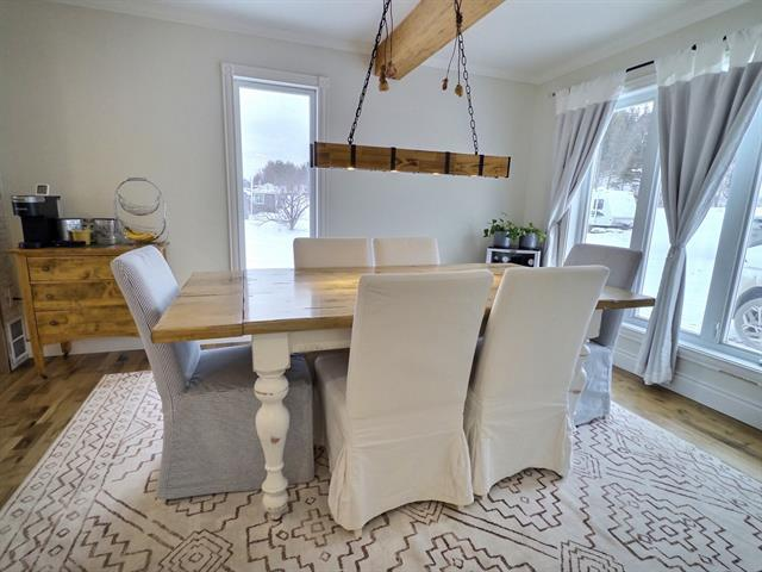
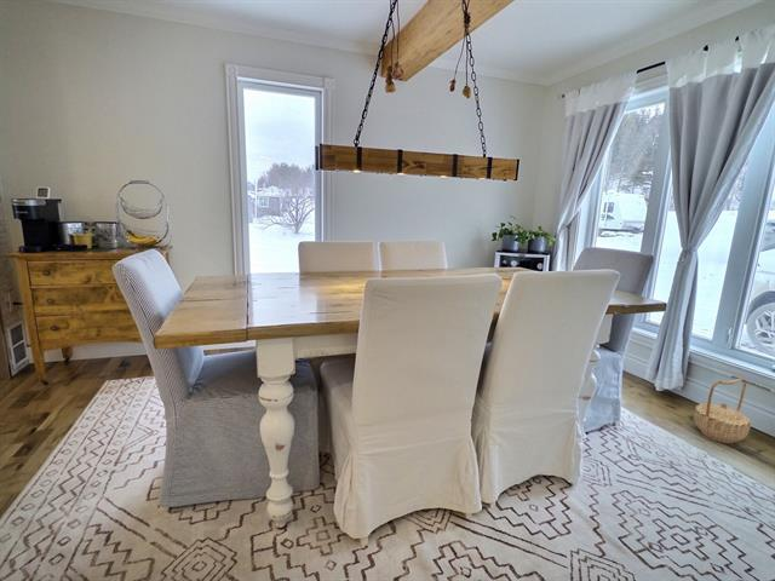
+ basket [693,378,752,444]
